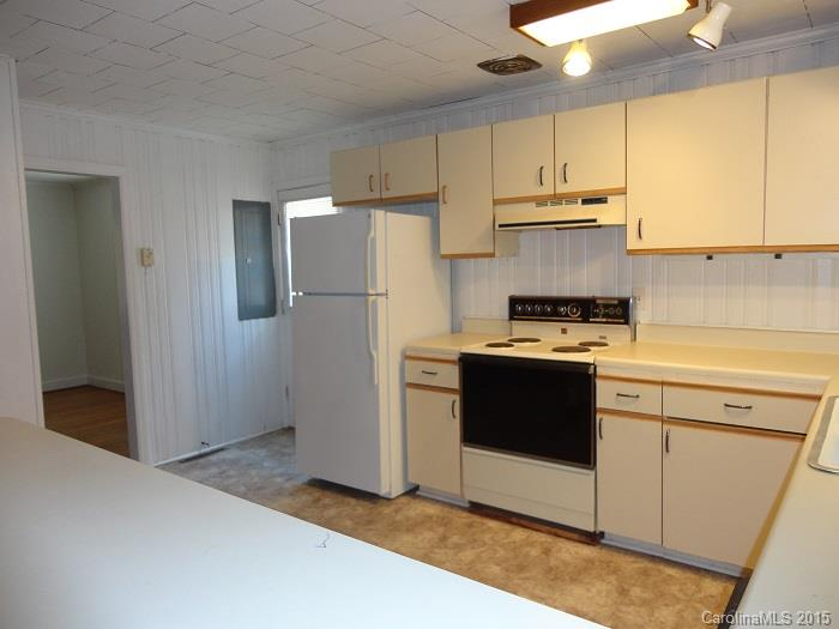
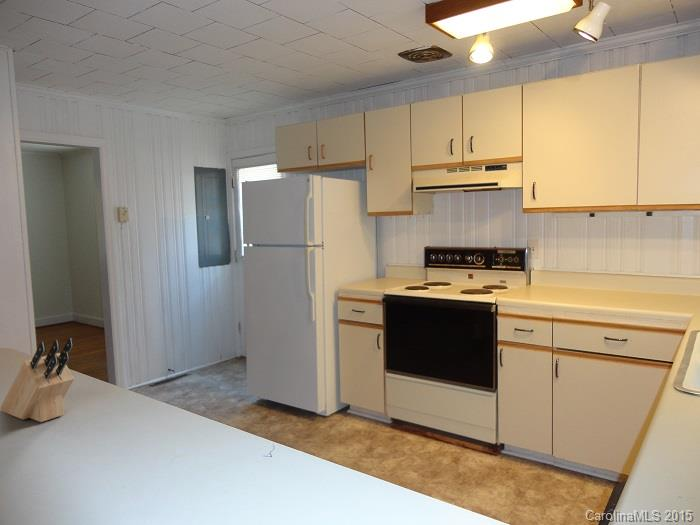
+ knife block [0,337,75,423]
